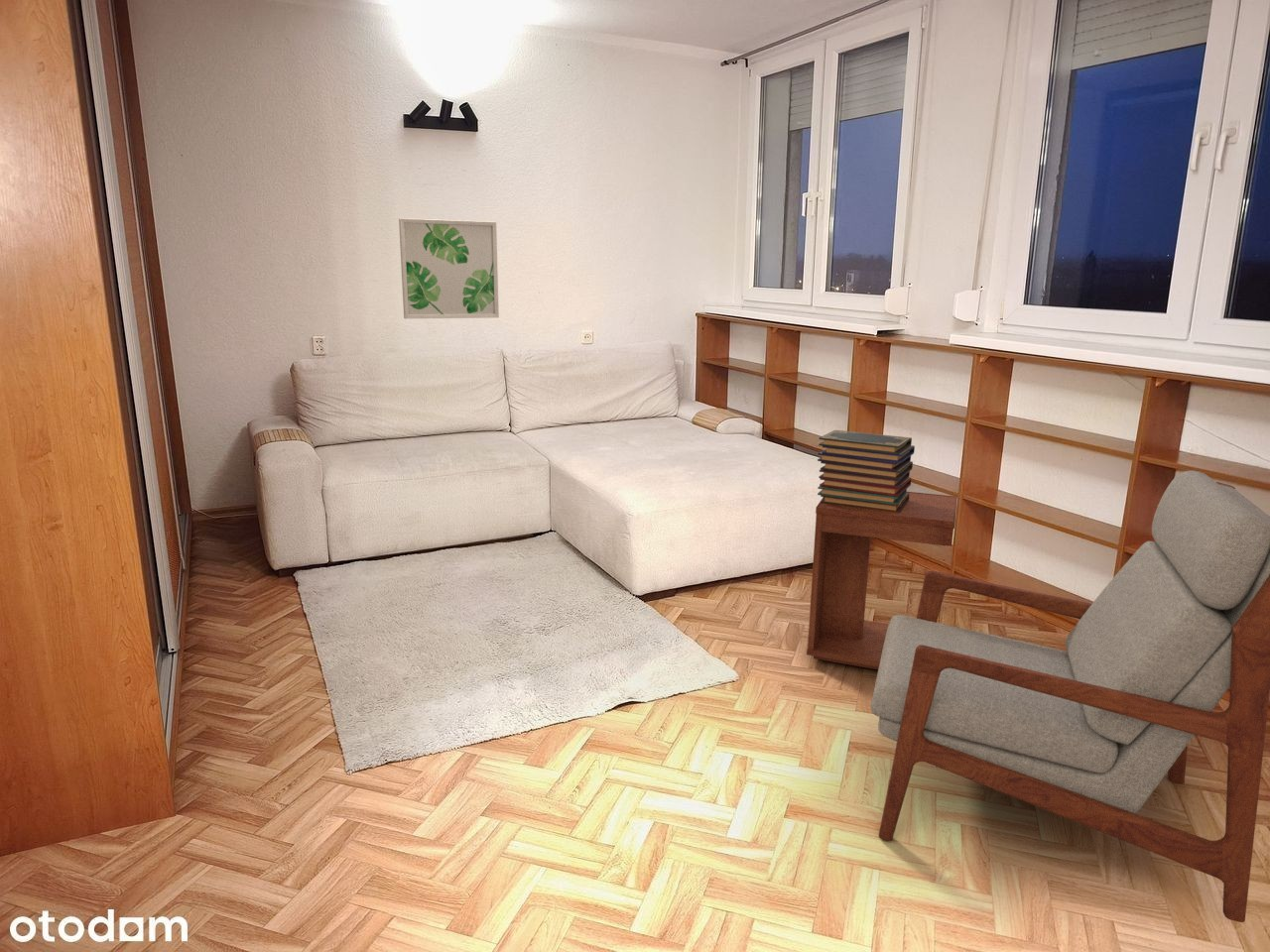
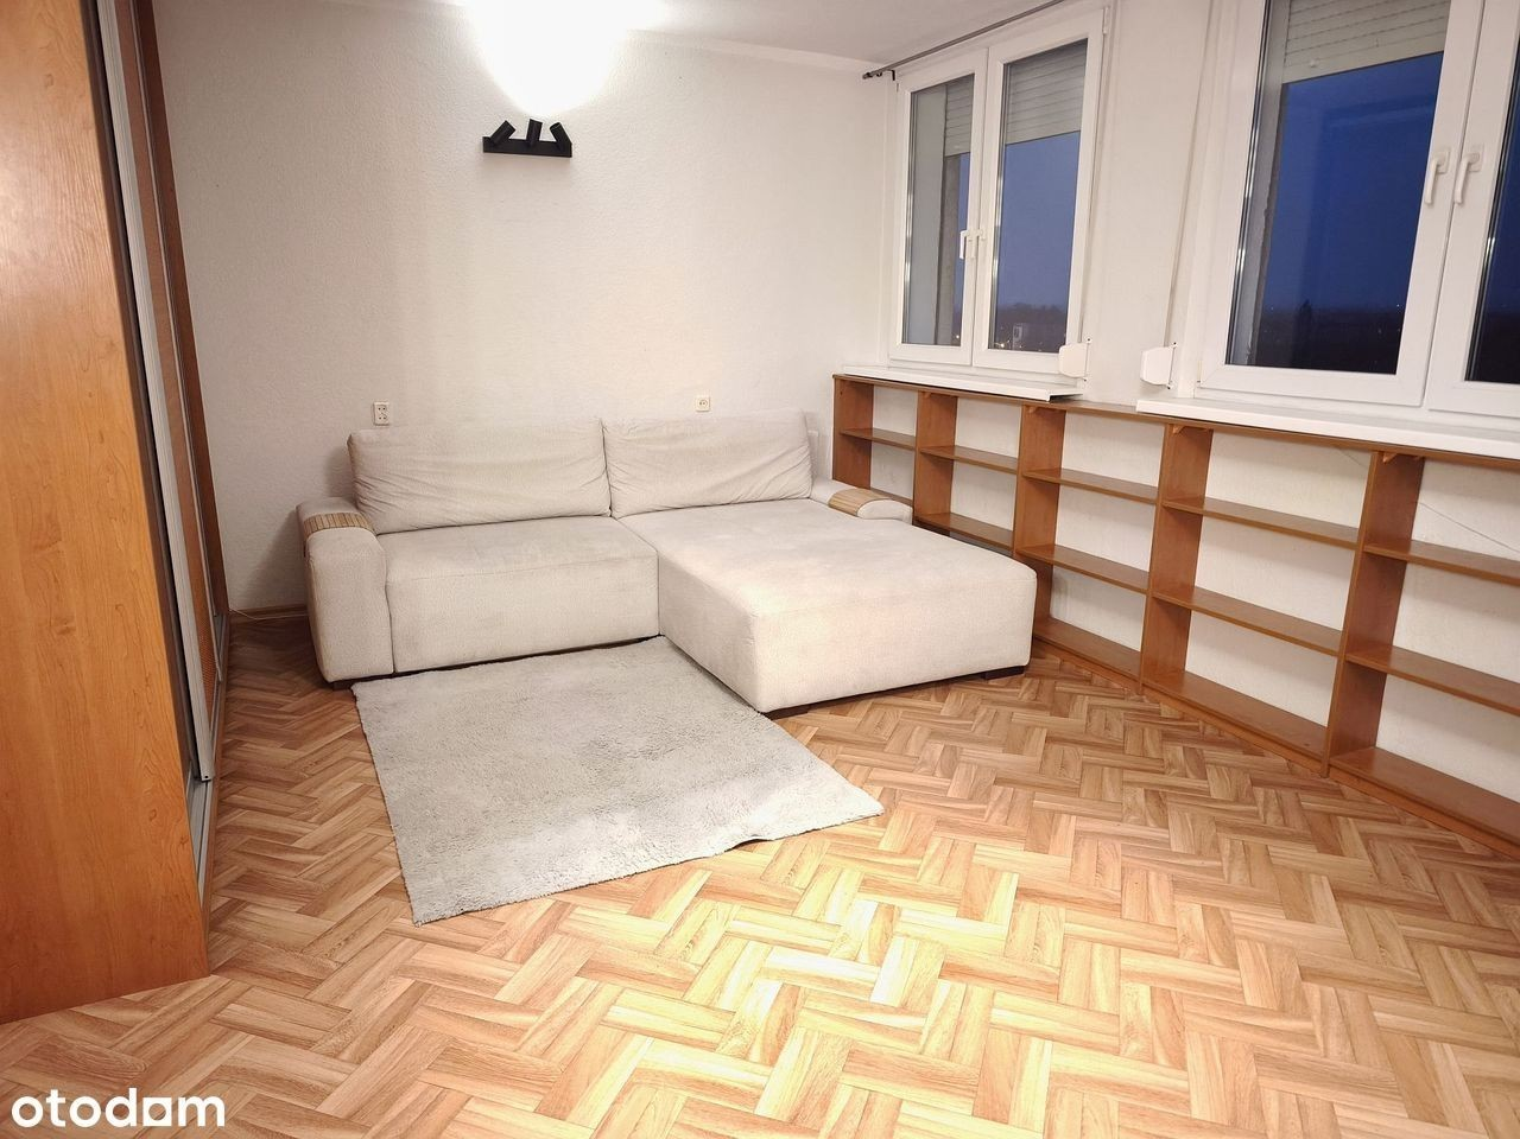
- armchair [870,470,1270,923]
- wall art [398,217,500,319]
- side table [806,491,958,670]
- book stack [817,429,916,513]
